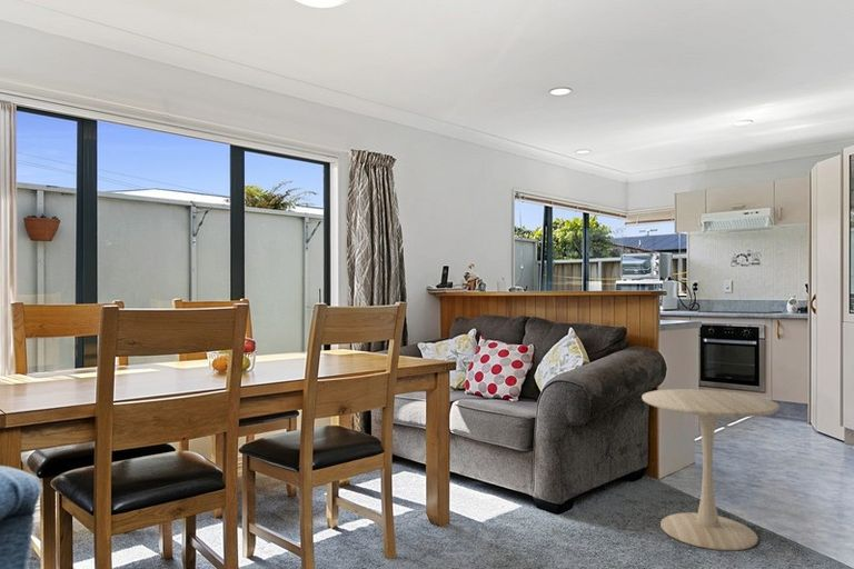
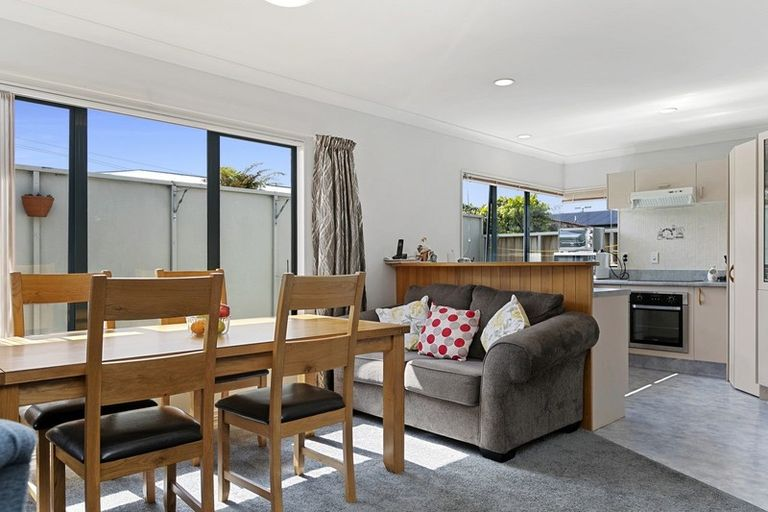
- side table [640,388,781,551]
